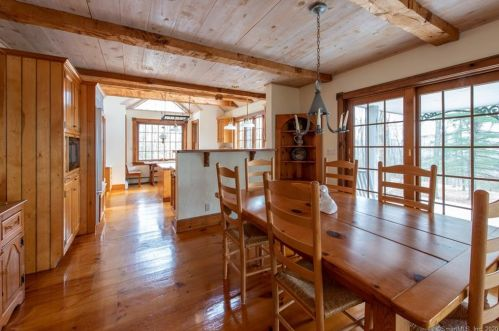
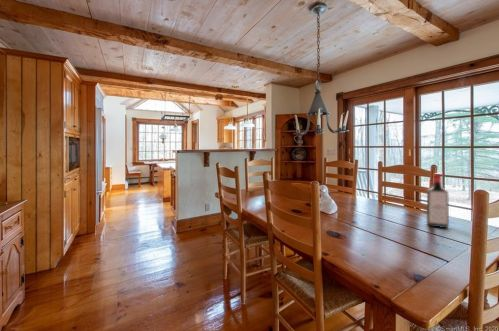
+ liquor bottle [426,173,450,229]
